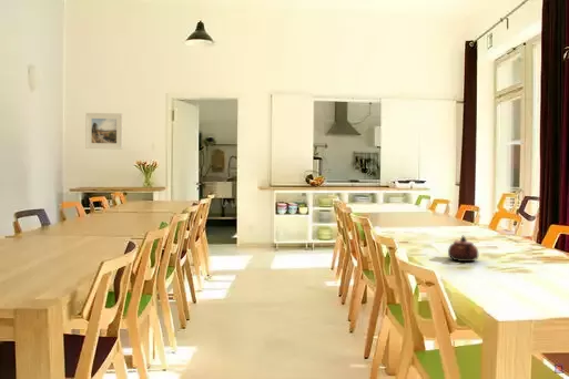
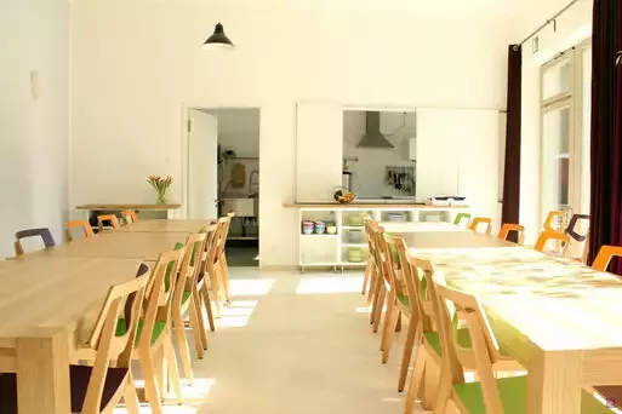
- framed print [84,112,124,151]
- teapot [447,235,479,263]
